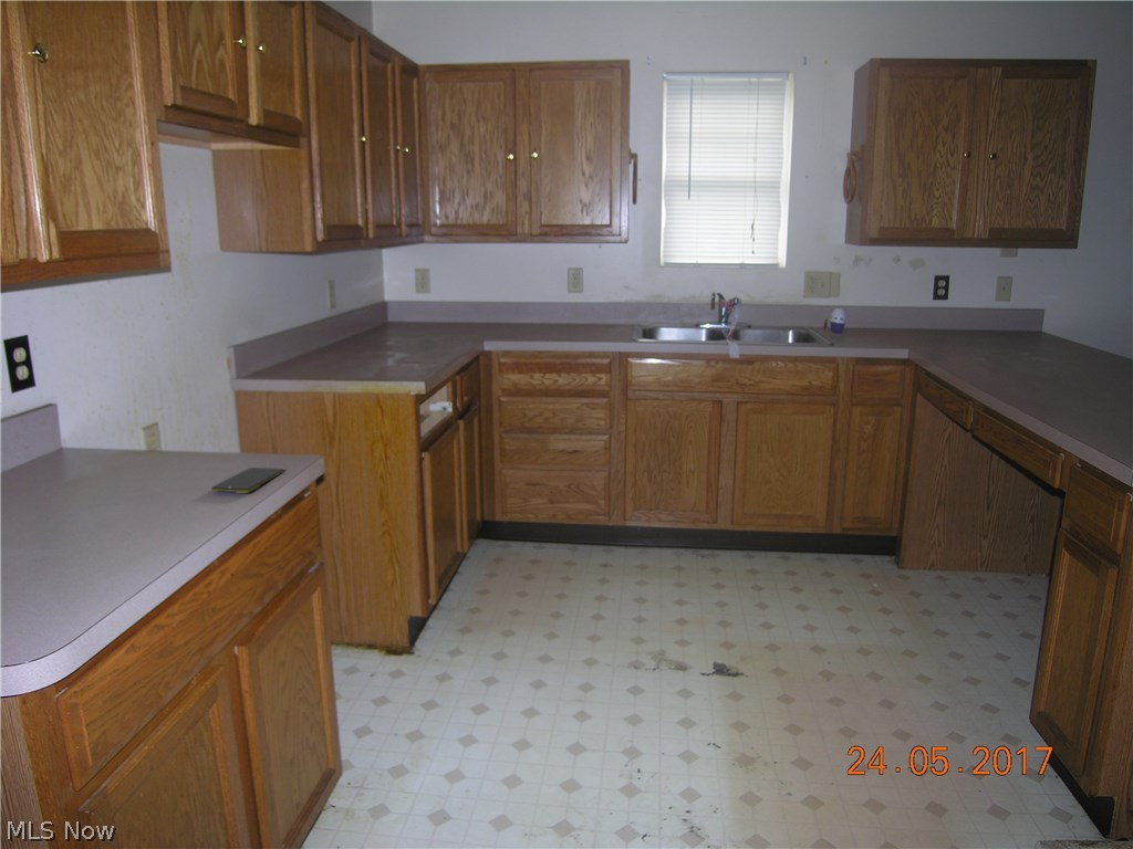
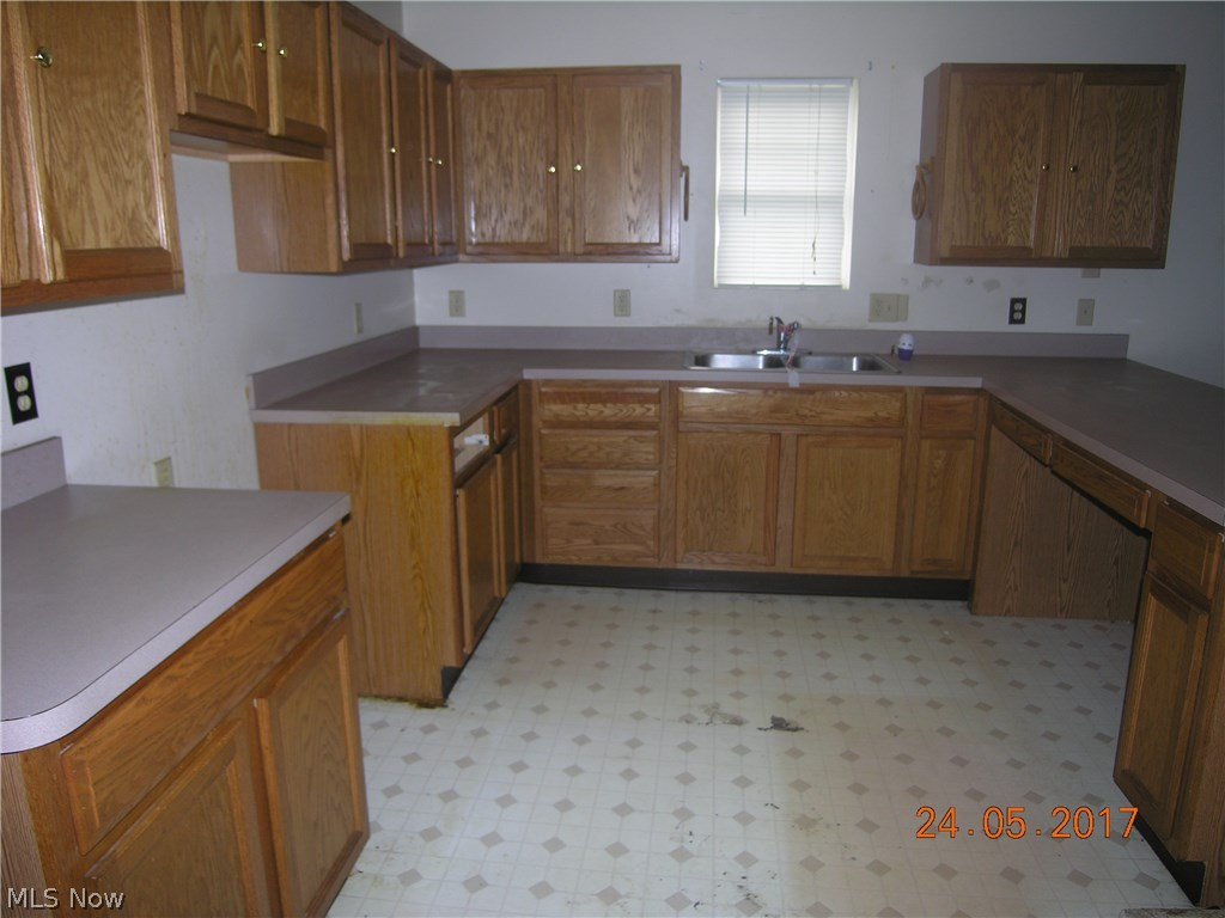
- smartphone [210,467,284,494]
